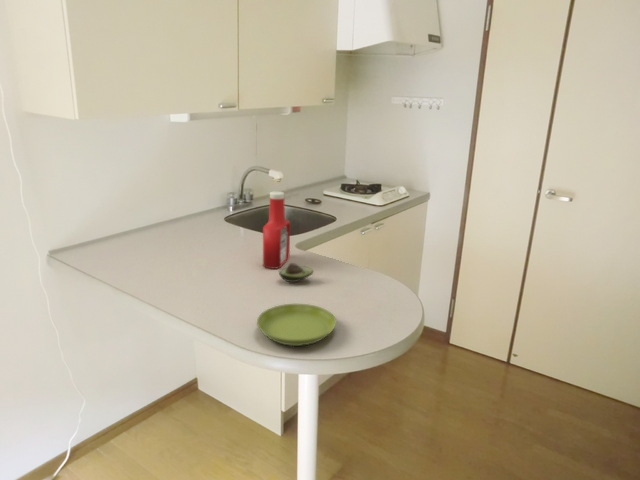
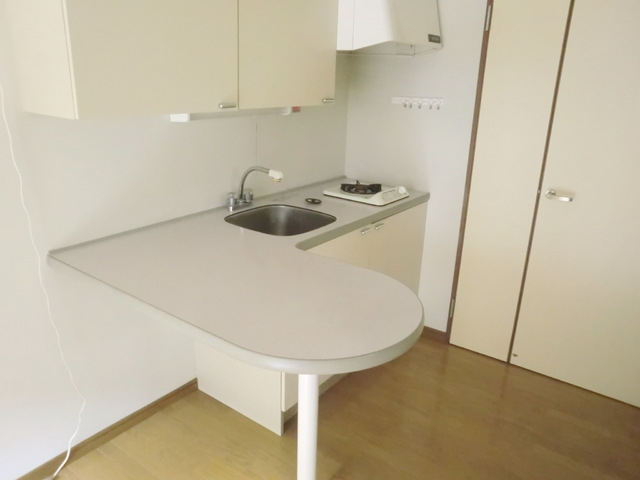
- saucer [256,303,337,347]
- soap bottle [262,191,291,270]
- fruit [278,262,314,283]
